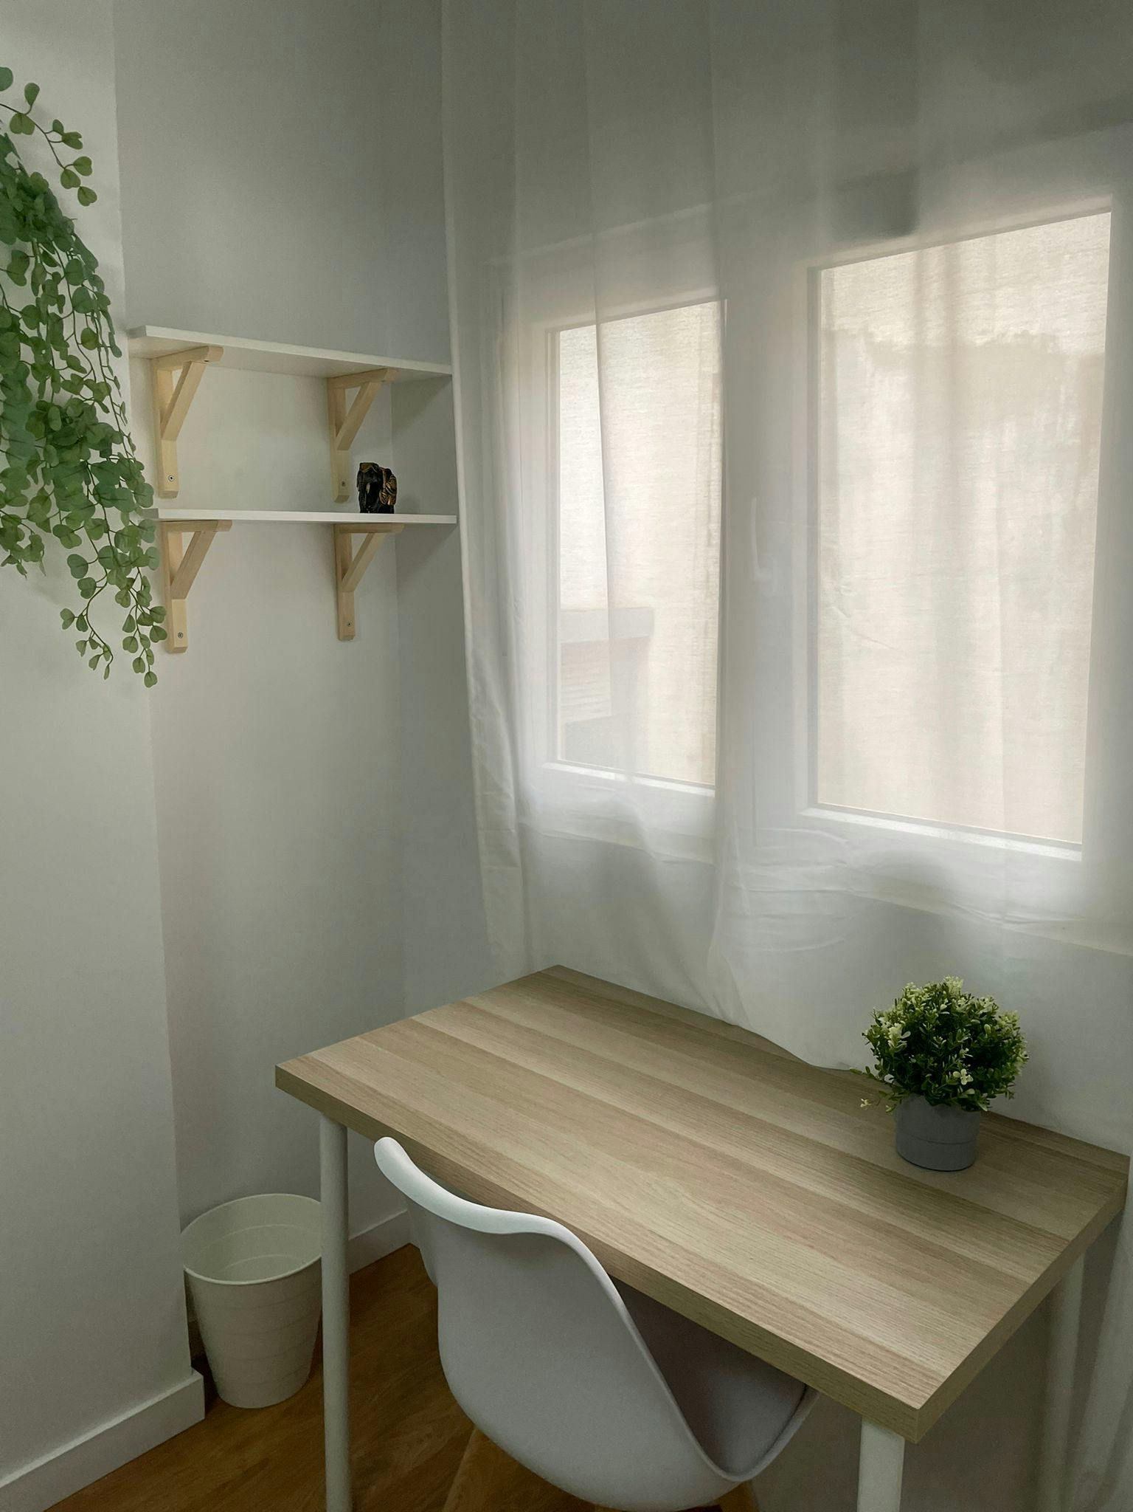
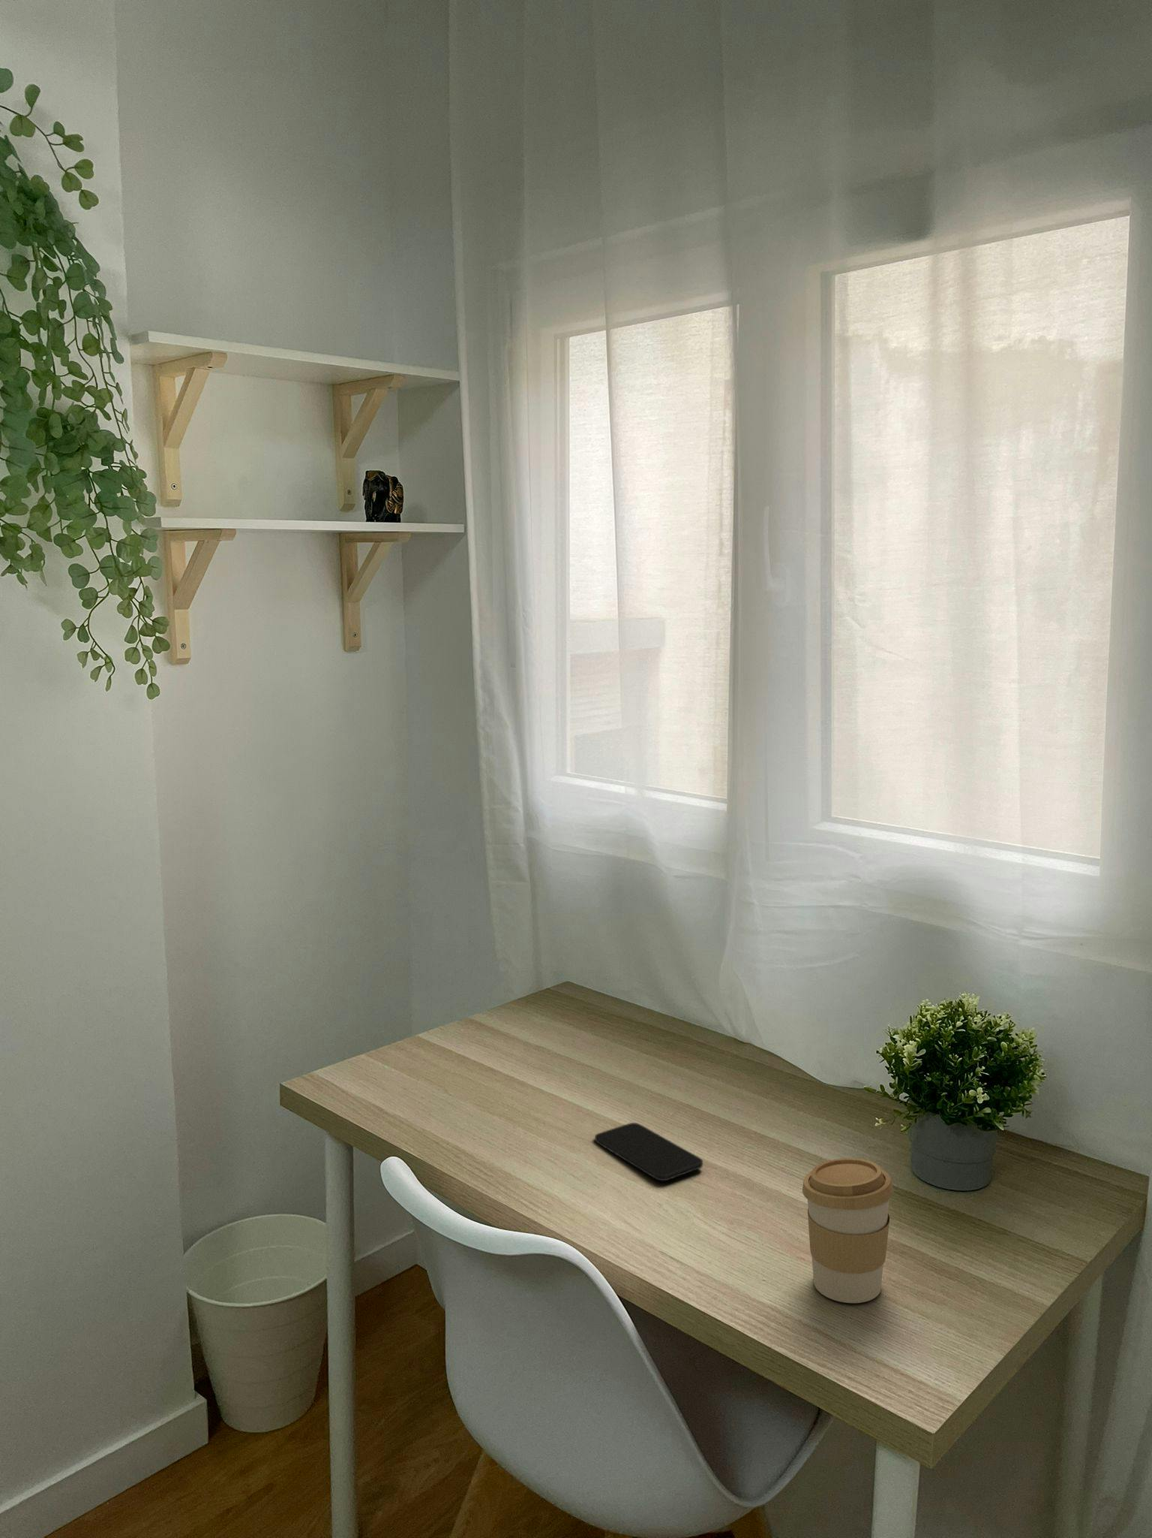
+ coffee cup [802,1158,894,1304]
+ smartphone [594,1121,703,1182]
